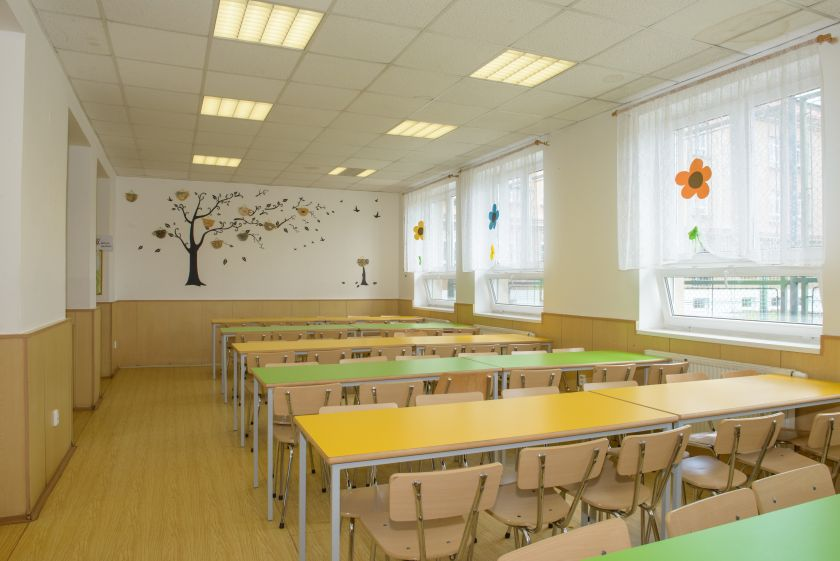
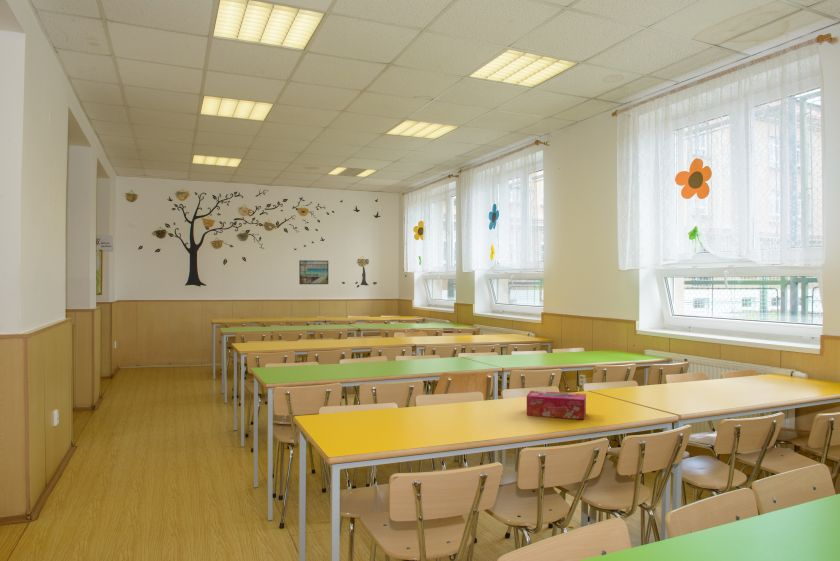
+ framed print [298,259,329,285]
+ tissue box [526,390,587,420]
